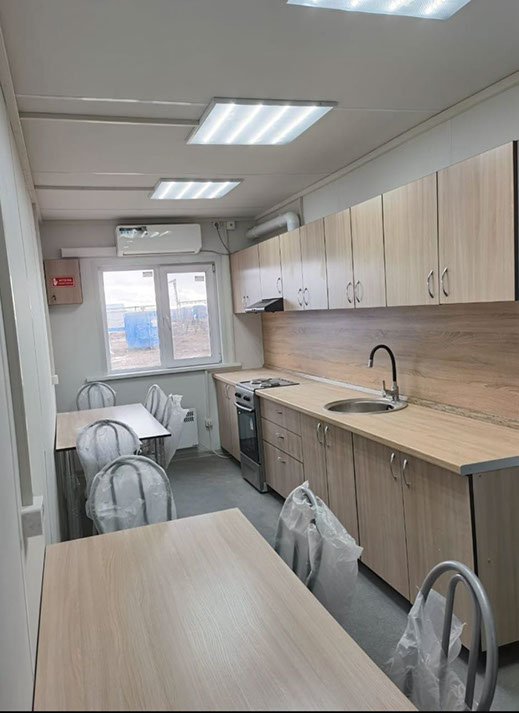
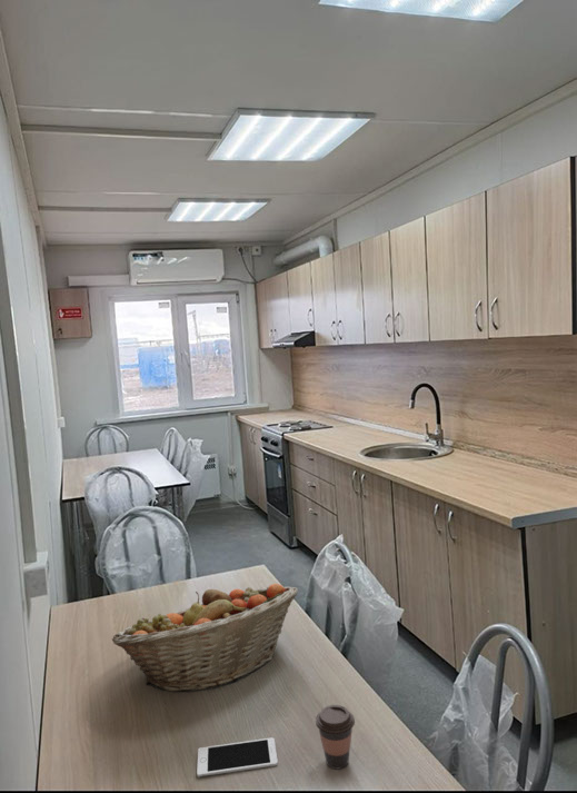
+ cell phone [196,736,279,777]
+ coffee cup [315,704,356,770]
+ fruit basket [111,583,299,693]
